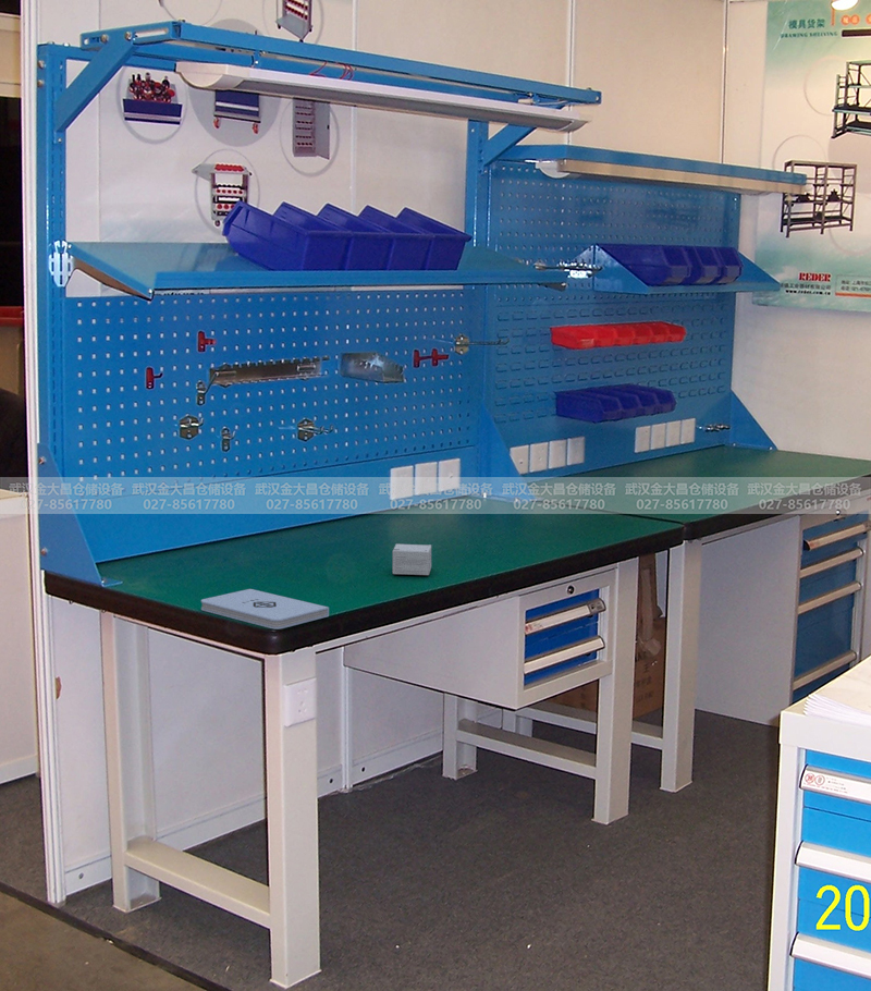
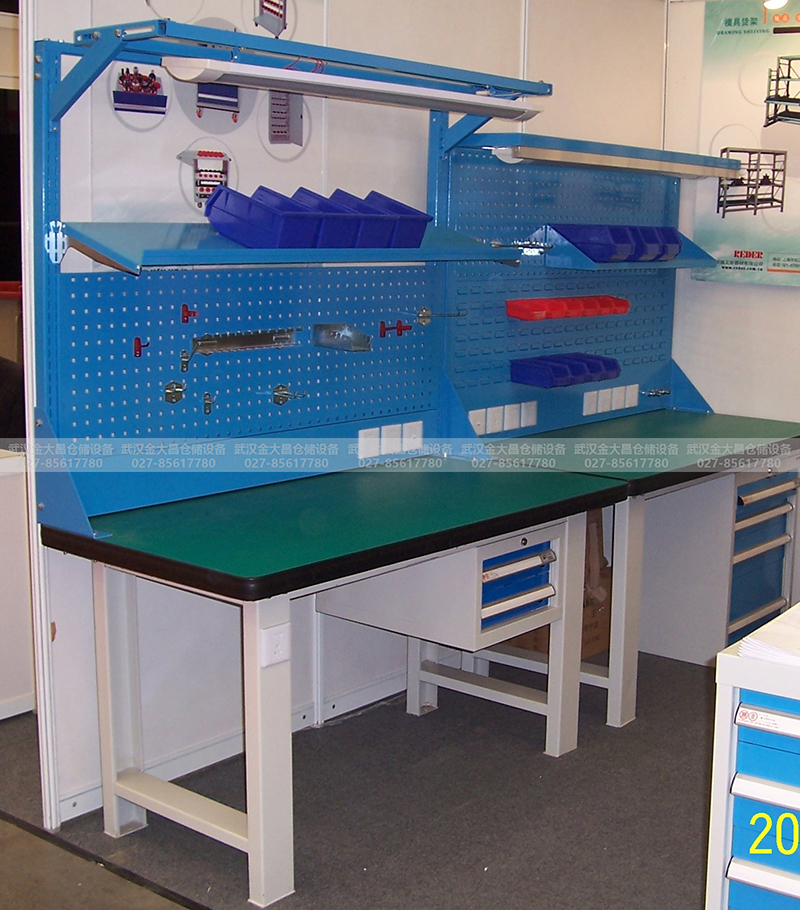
- small box [392,542,432,576]
- notepad [200,588,330,631]
